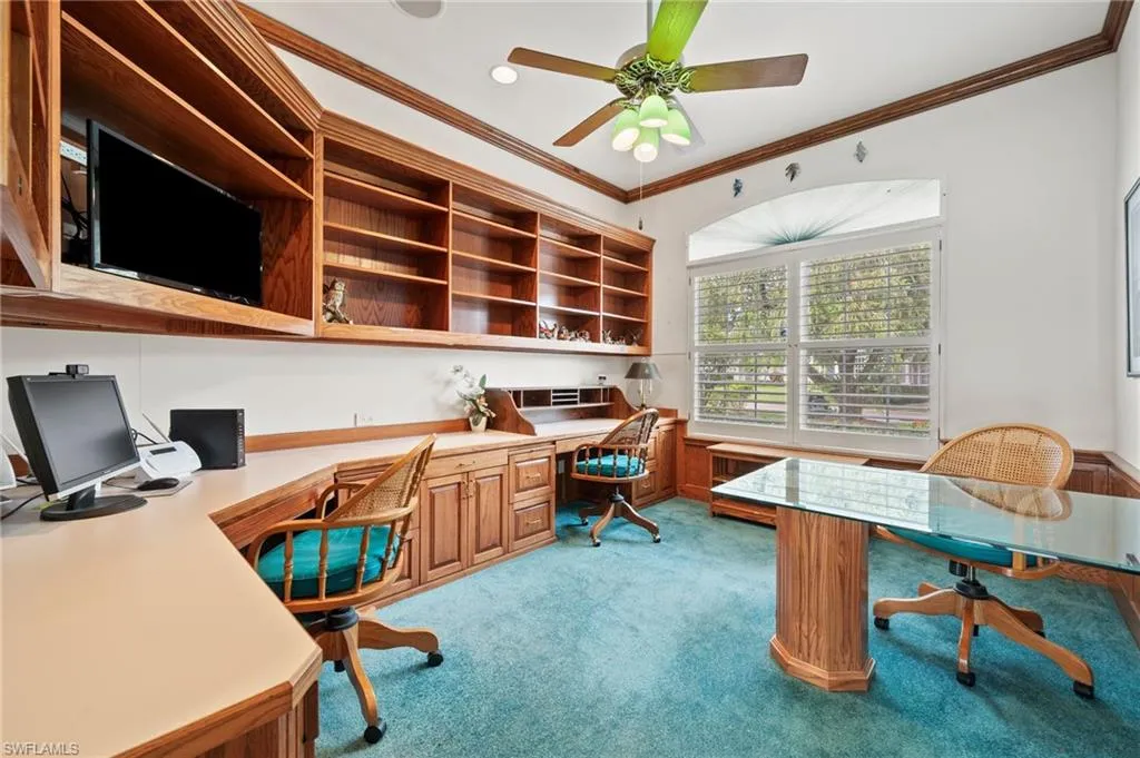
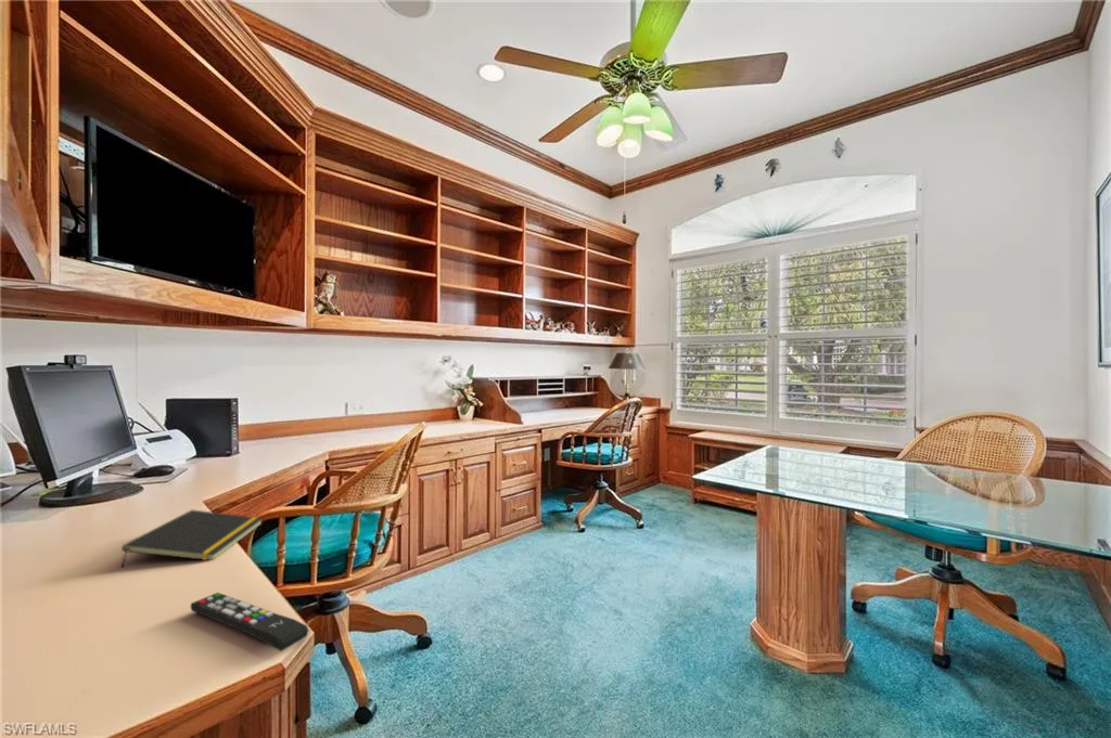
+ notepad [120,508,264,569]
+ remote control [190,592,310,652]
